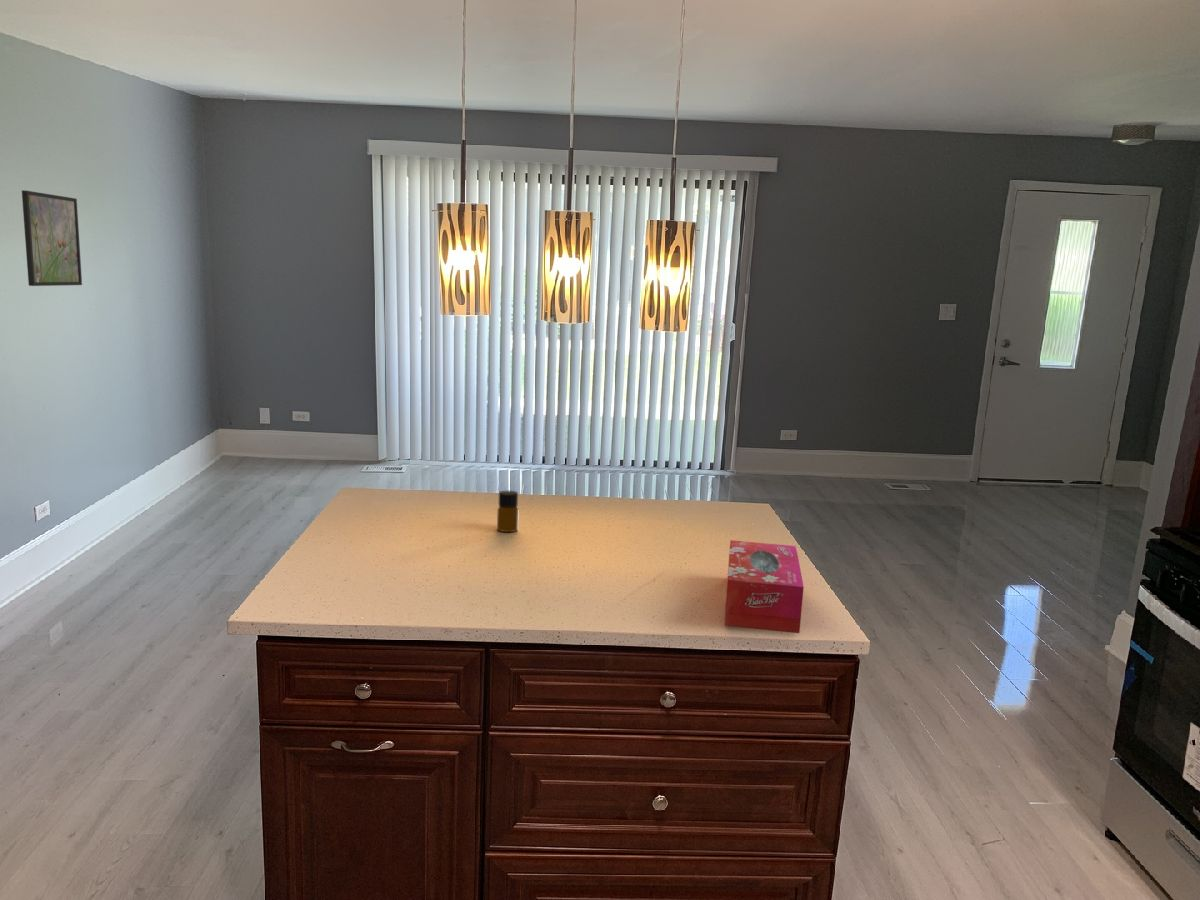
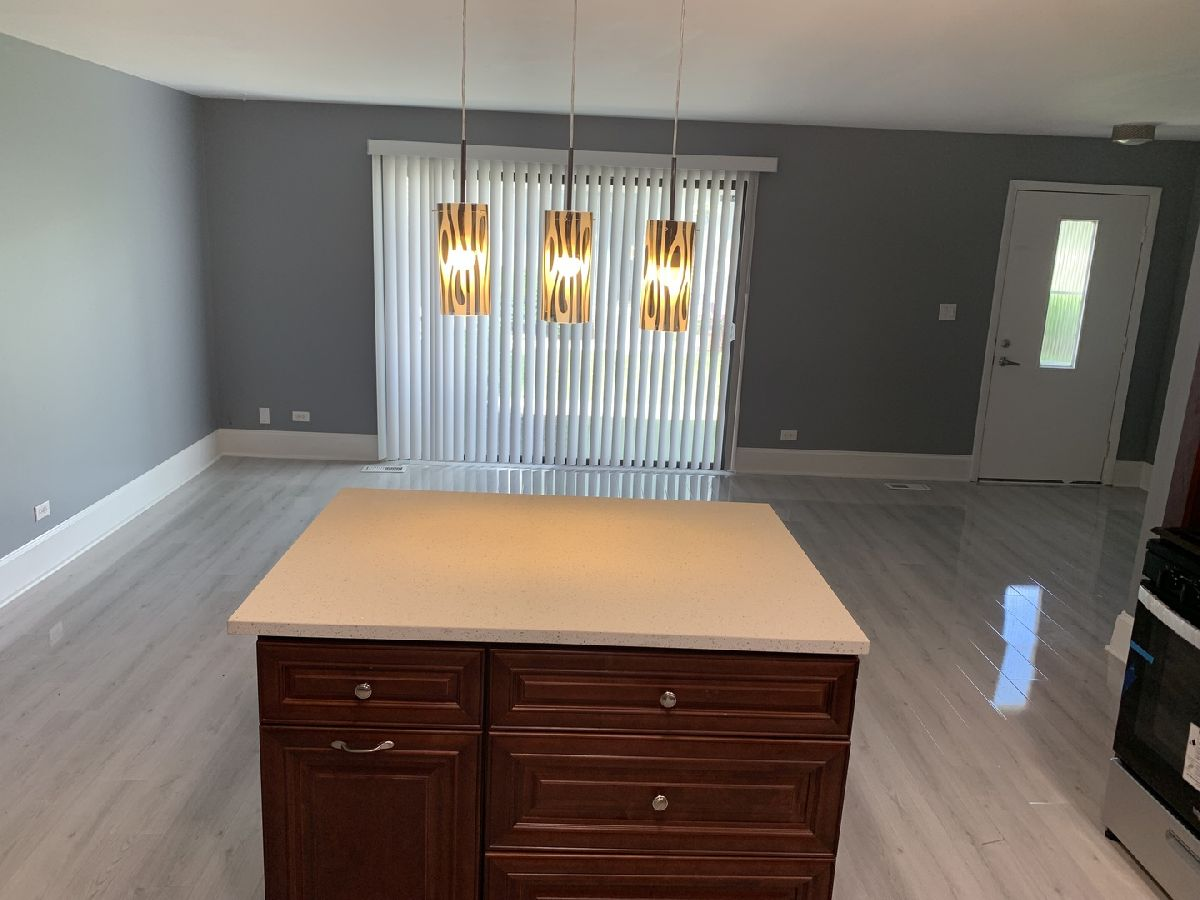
- tissue box [723,539,805,634]
- bottle [496,490,519,533]
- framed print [21,189,83,287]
